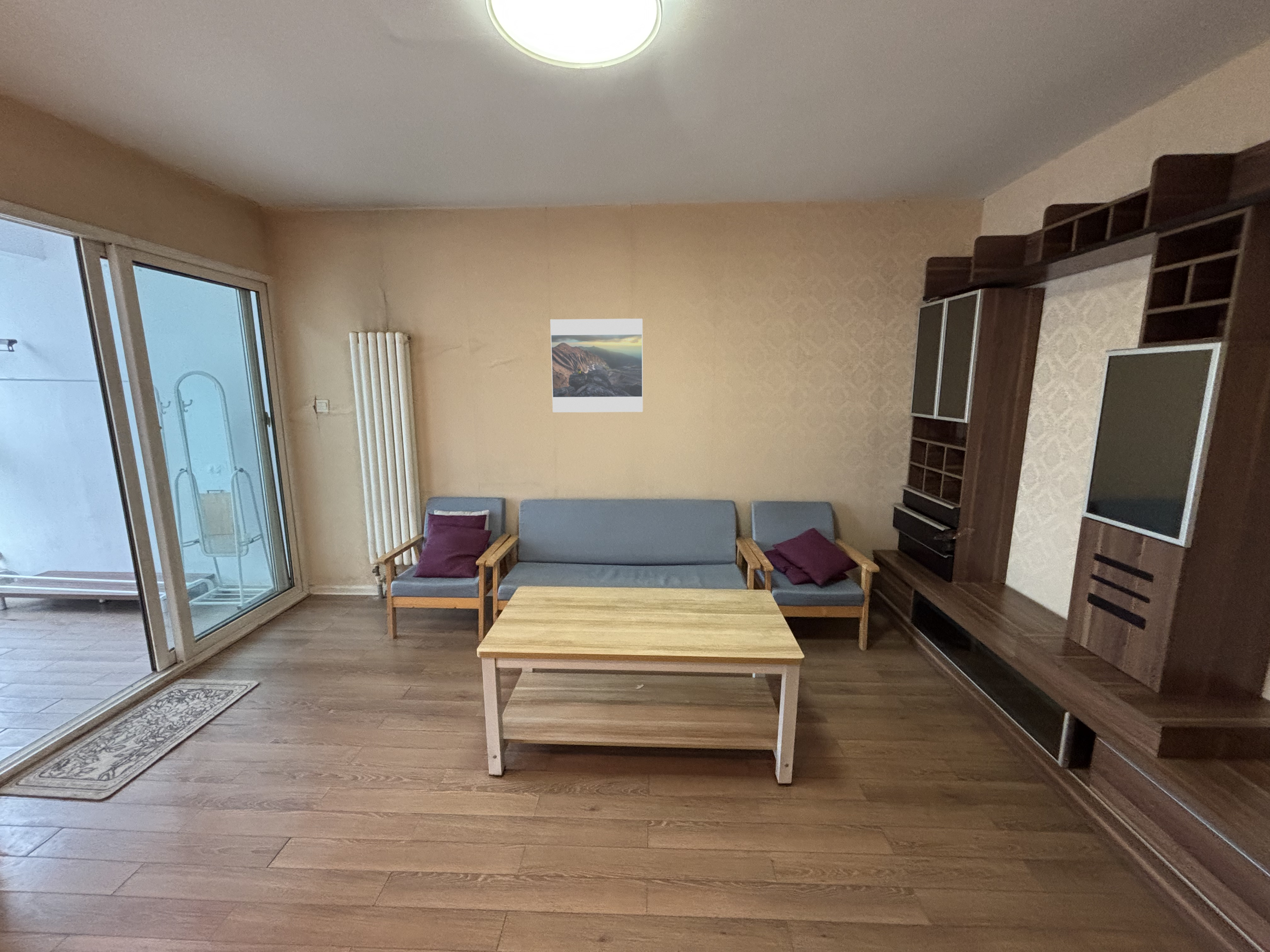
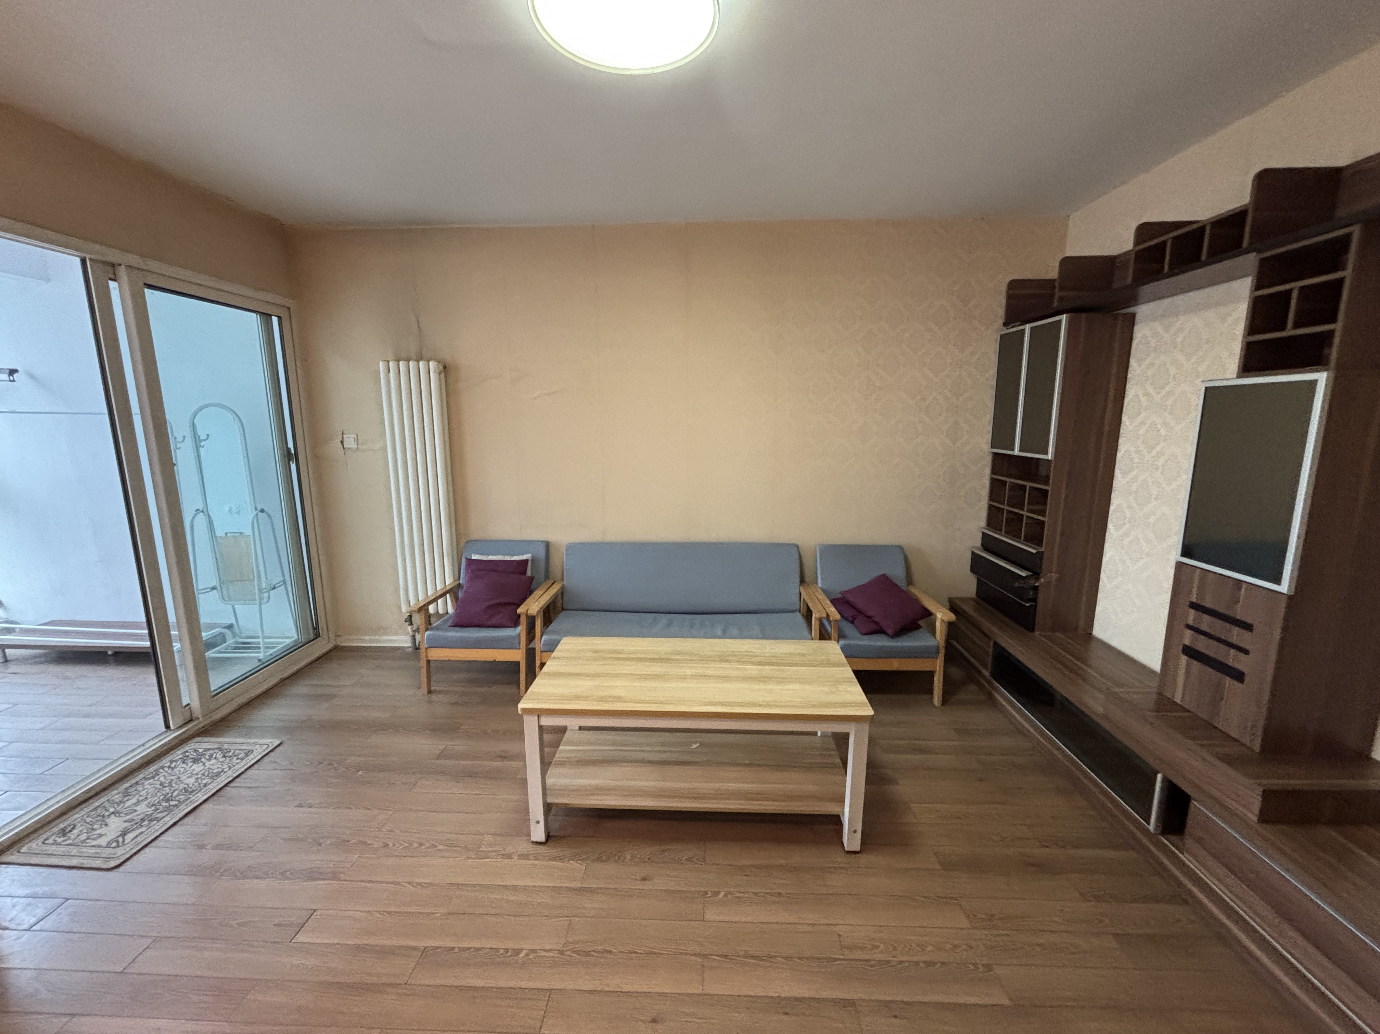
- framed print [550,318,643,413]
